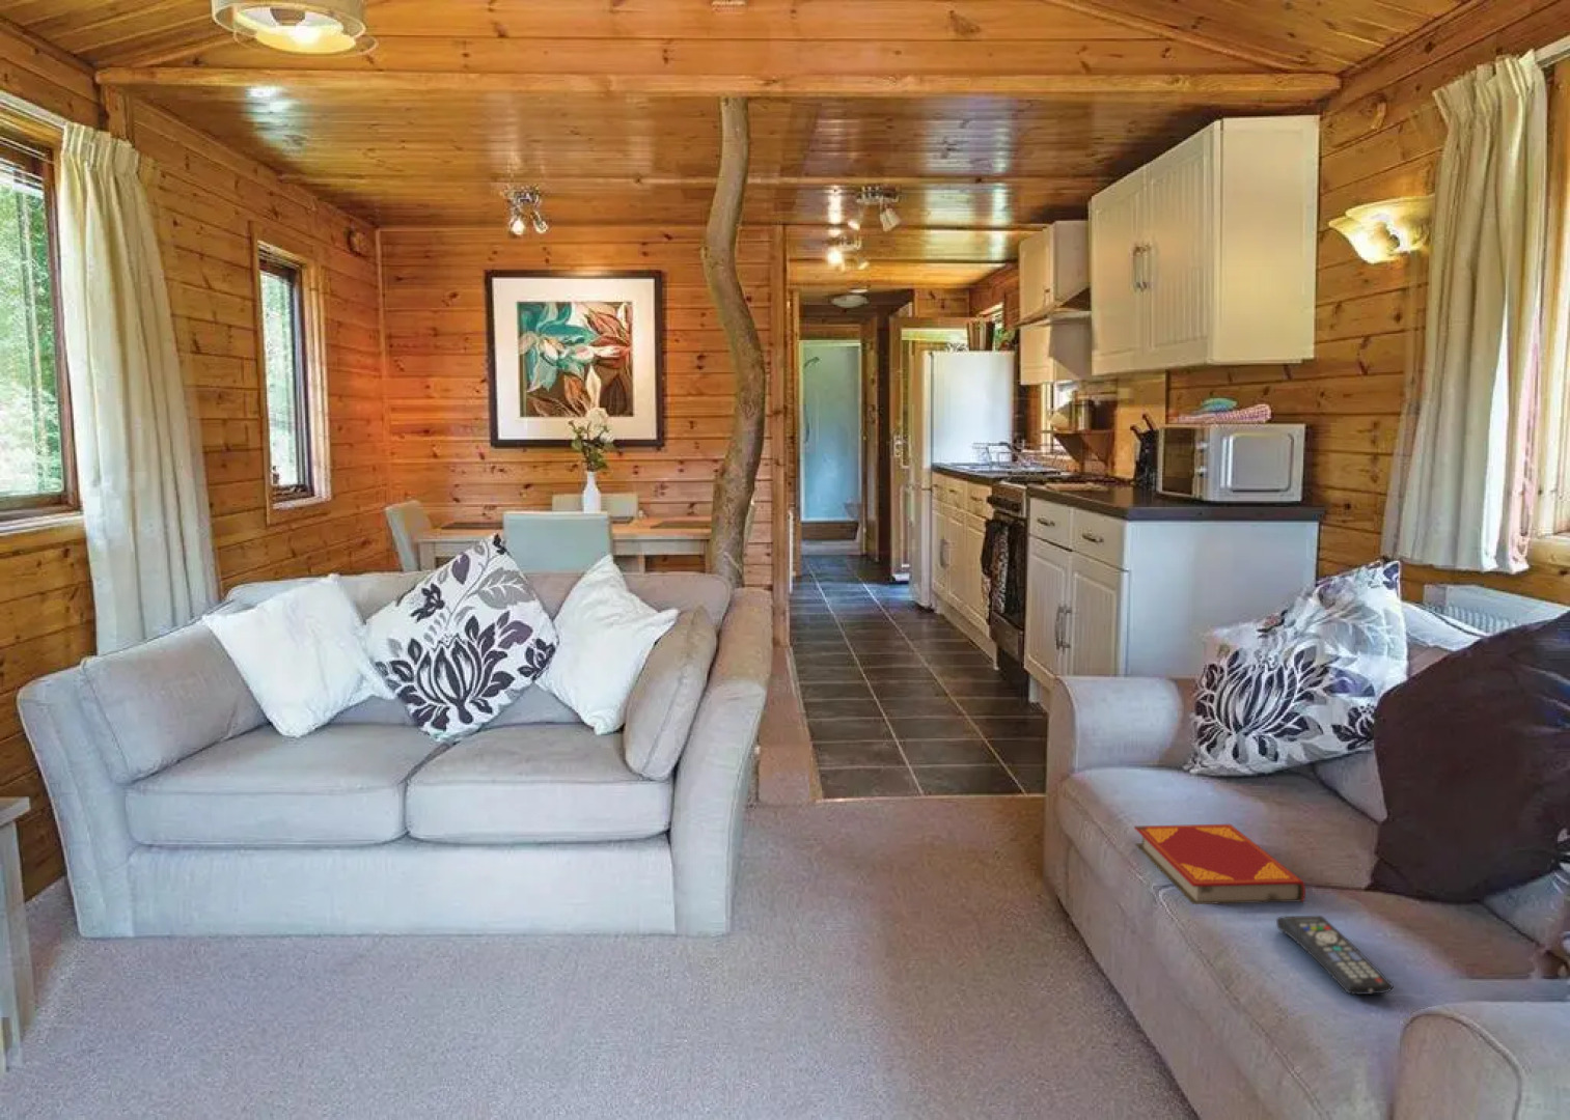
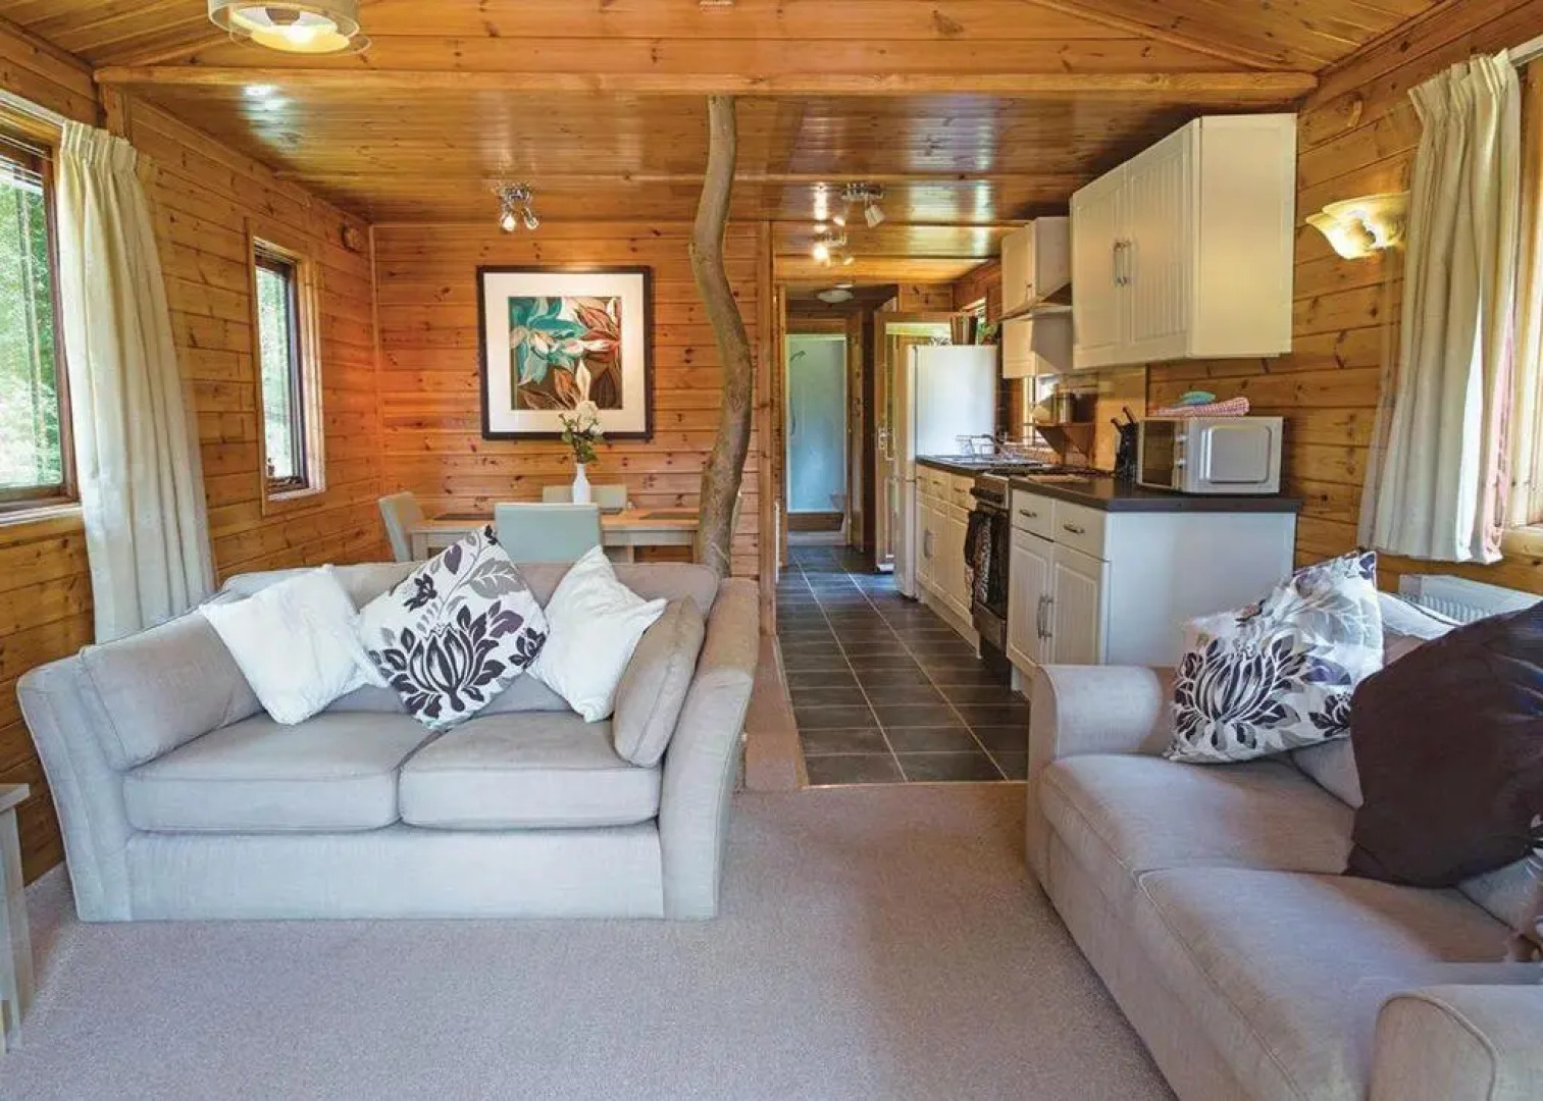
- hardback book [1134,823,1307,905]
- remote control [1275,915,1394,995]
